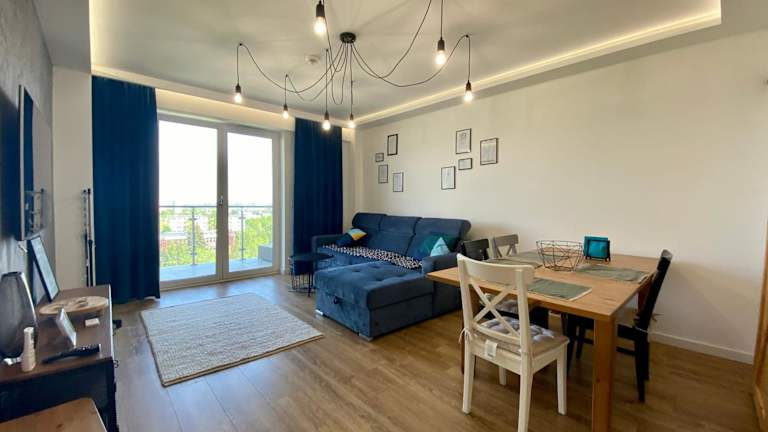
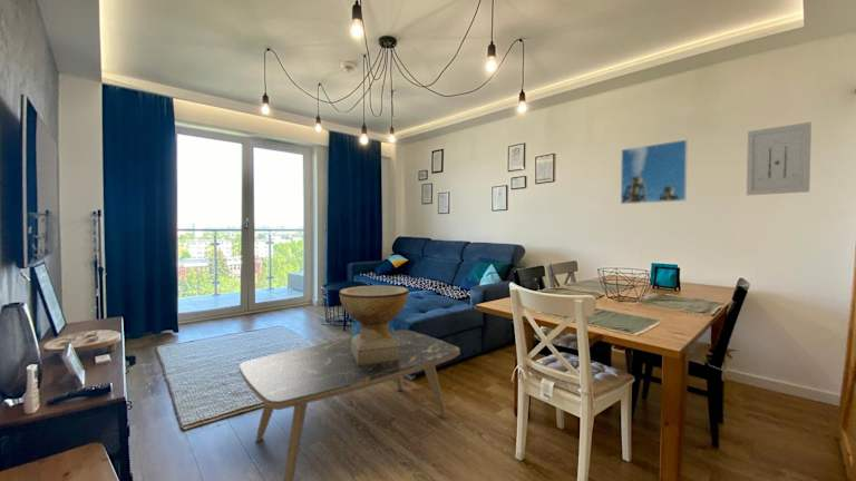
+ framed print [620,138,689,205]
+ decorative bowl [338,285,410,365]
+ coffee table [239,328,461,481]
+ wall art [746,121,813,196]
